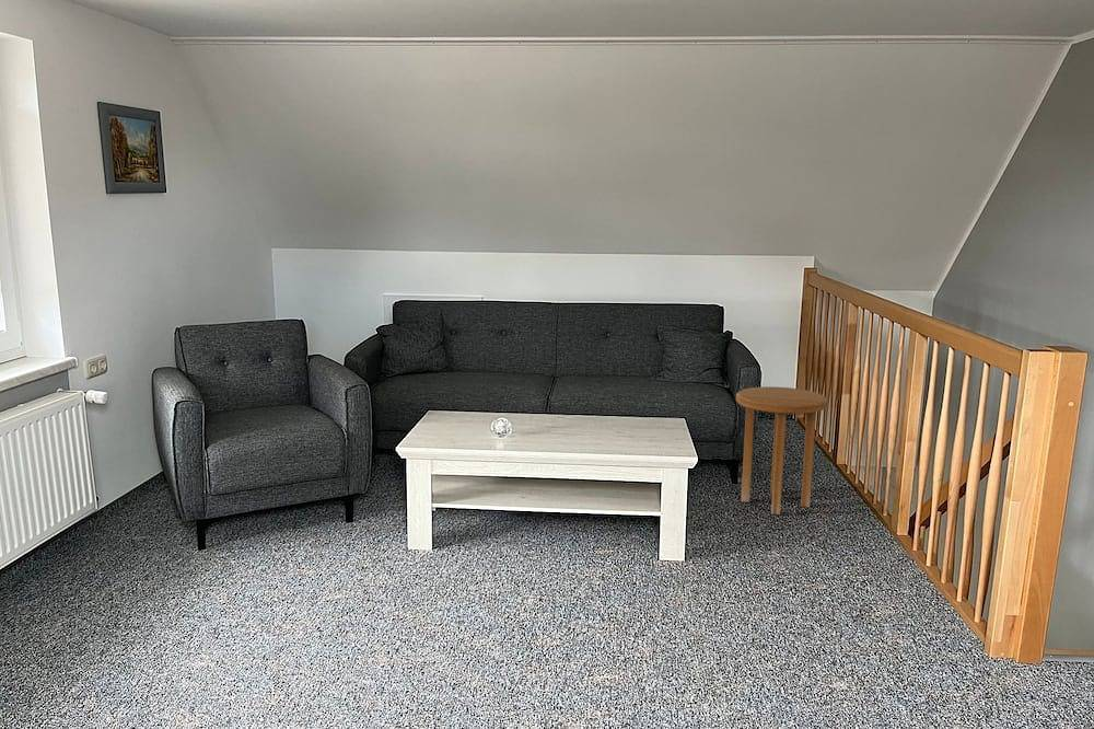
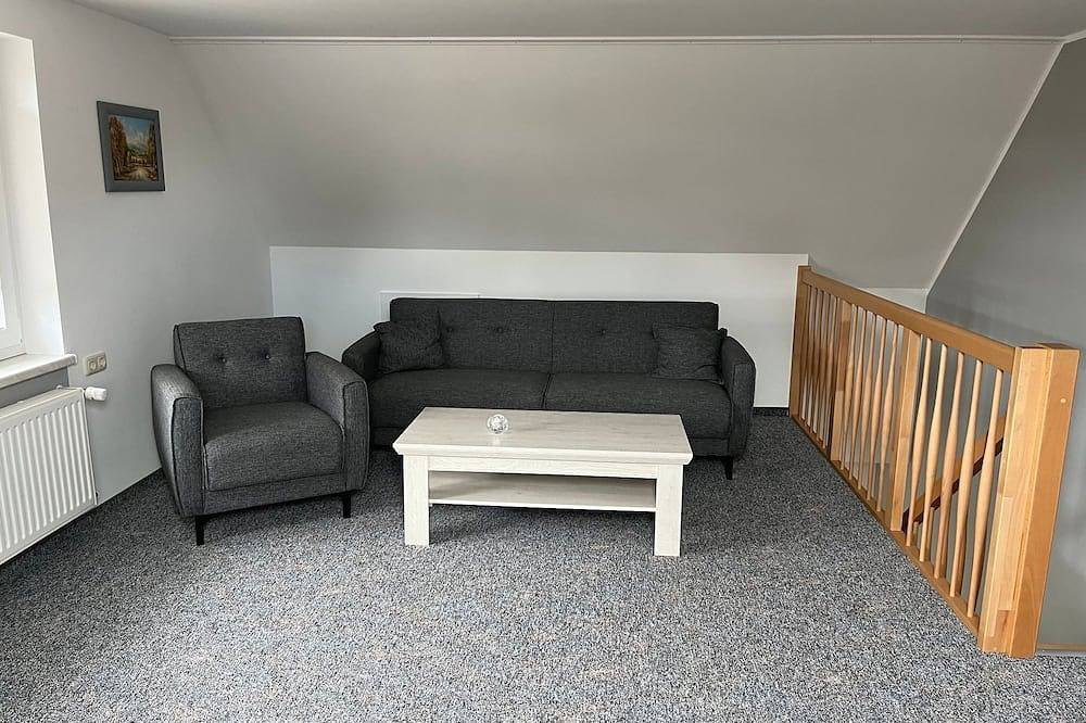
- side table [735,385,829,516]
